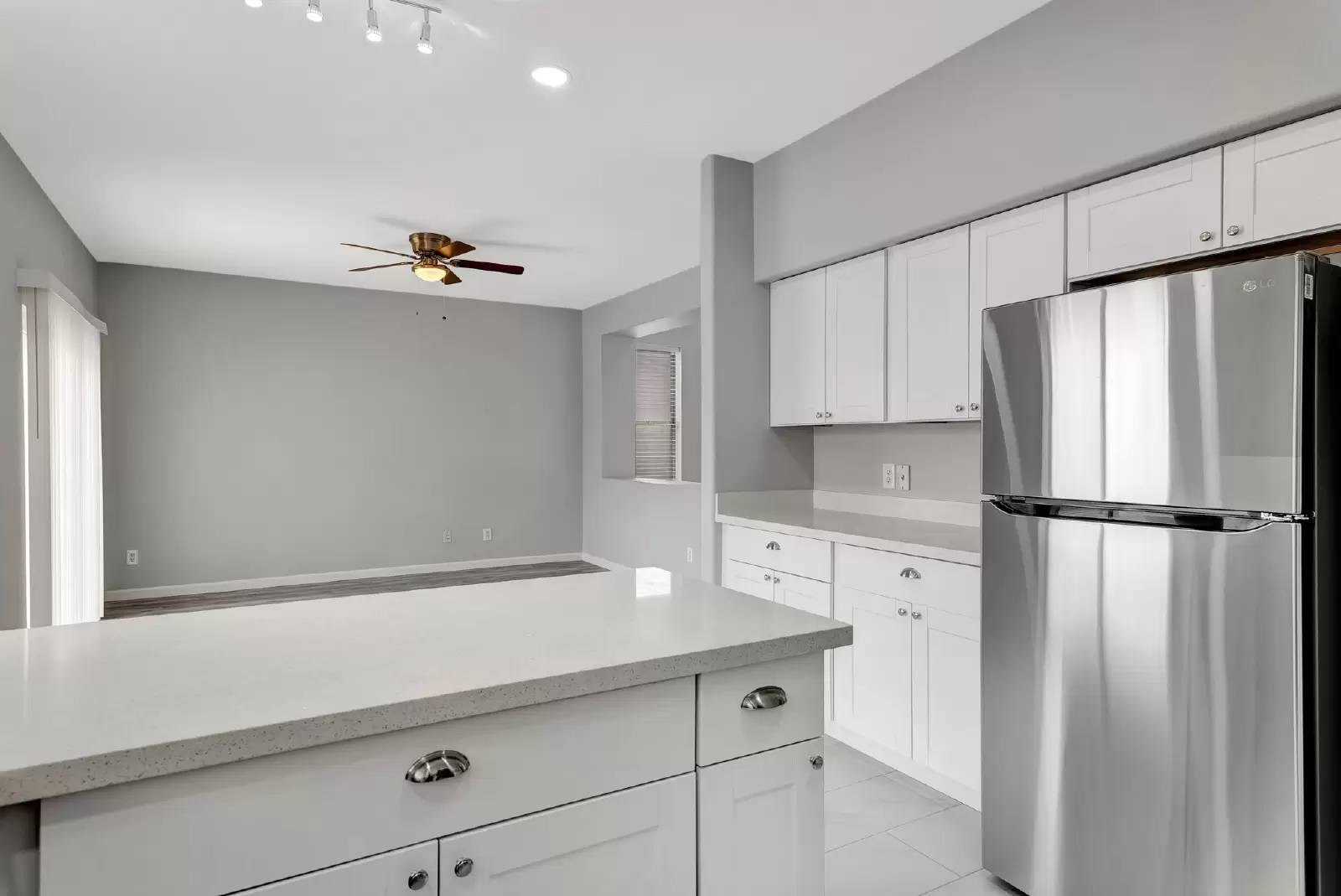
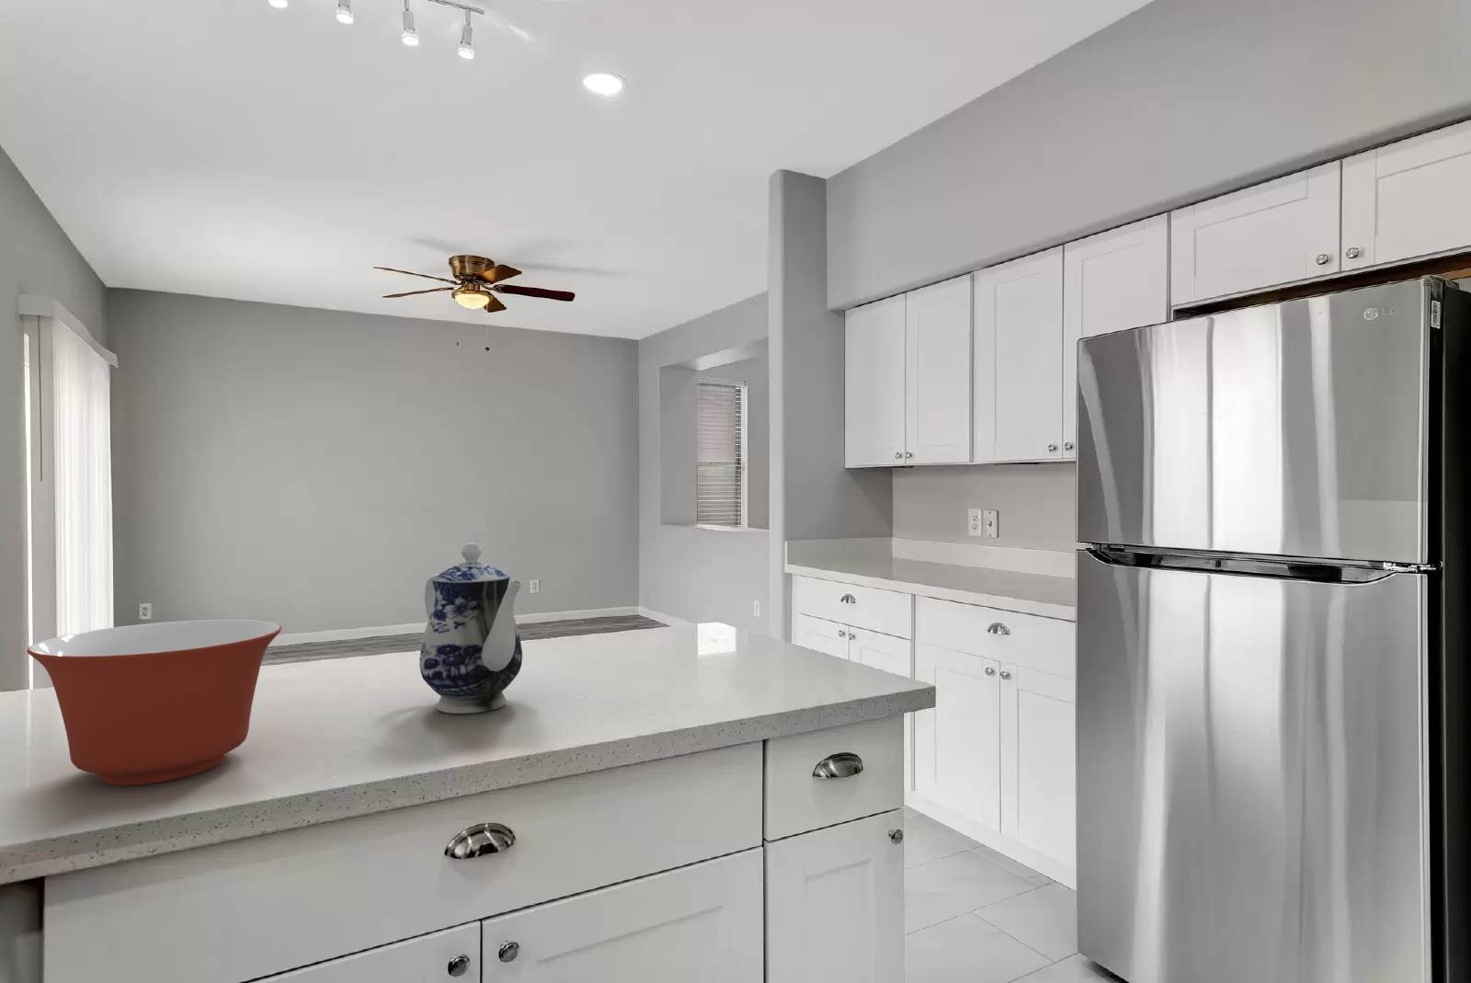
+ mixing bowl [25,619,282,787]
+ teapot [418,543,523,714]
